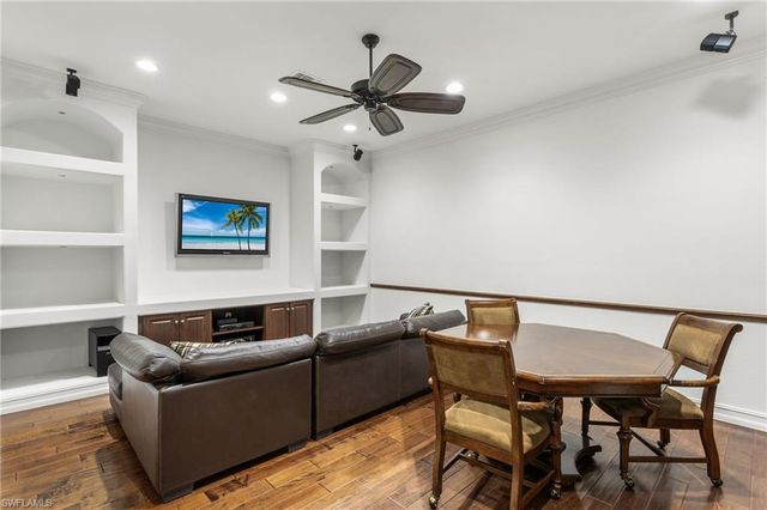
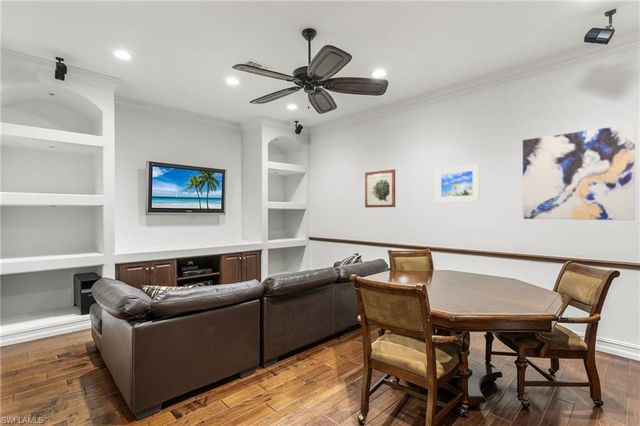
+ wall art [522,123,636,221]
+ wall art [364,169,396,209]
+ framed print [435,163,480,203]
